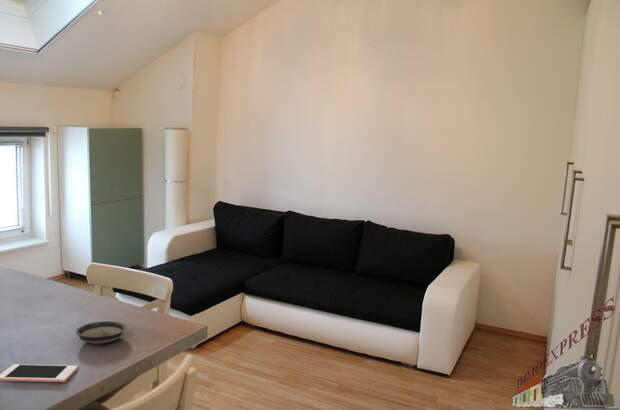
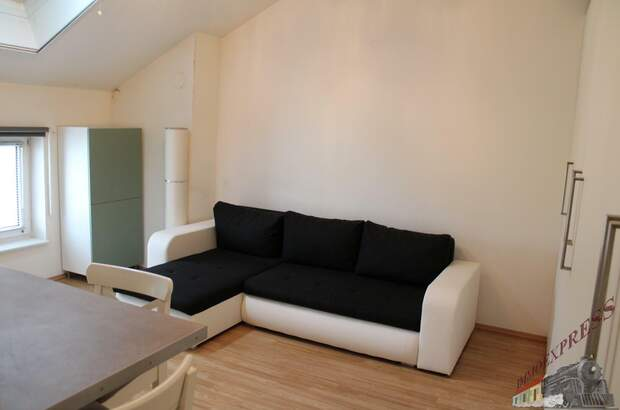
- saucer [74,320,128,345]
- cell phone [0,363,79,383]
